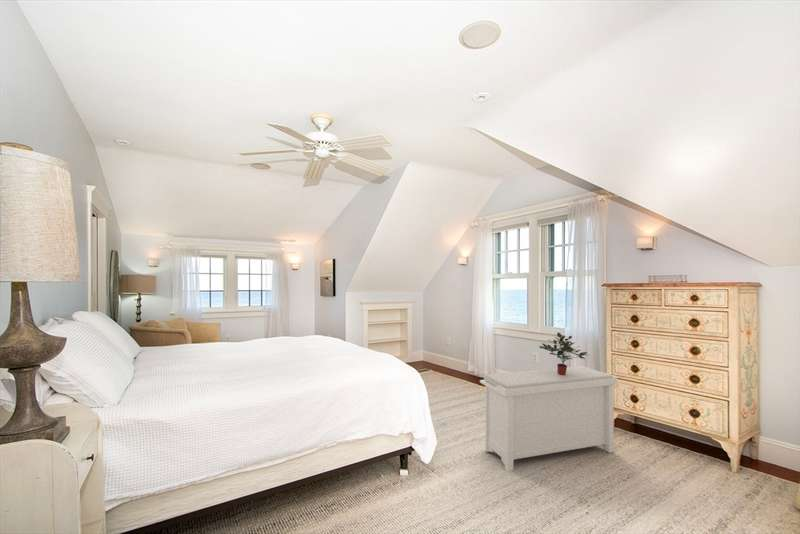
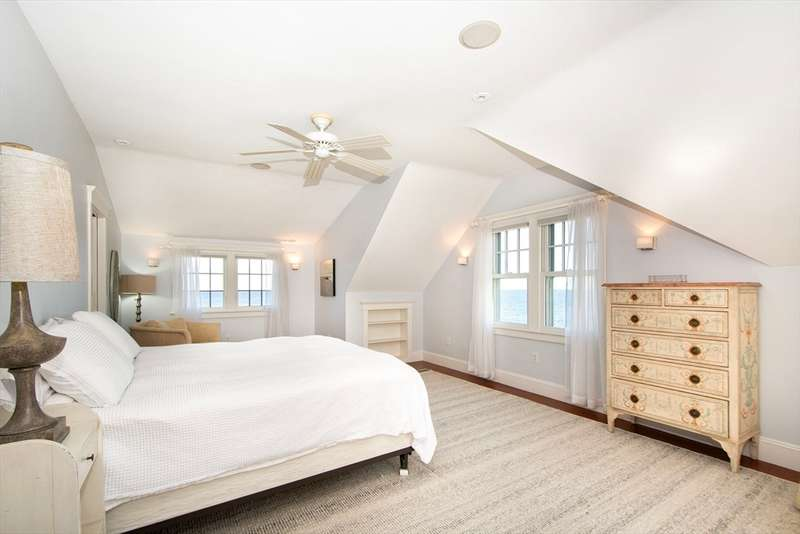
- potted plant [538,332,590,375]
- bench [479,365,619,472]
